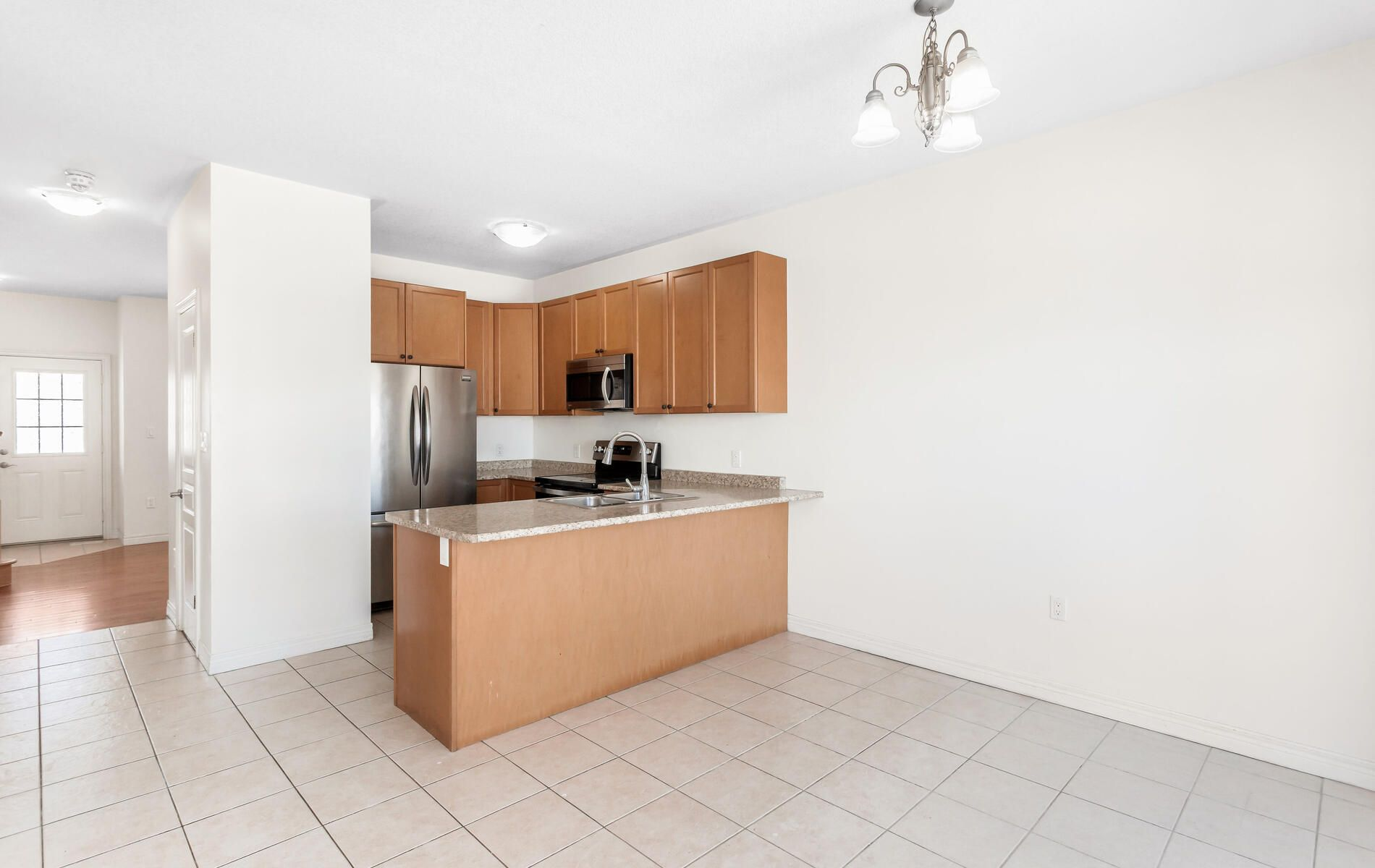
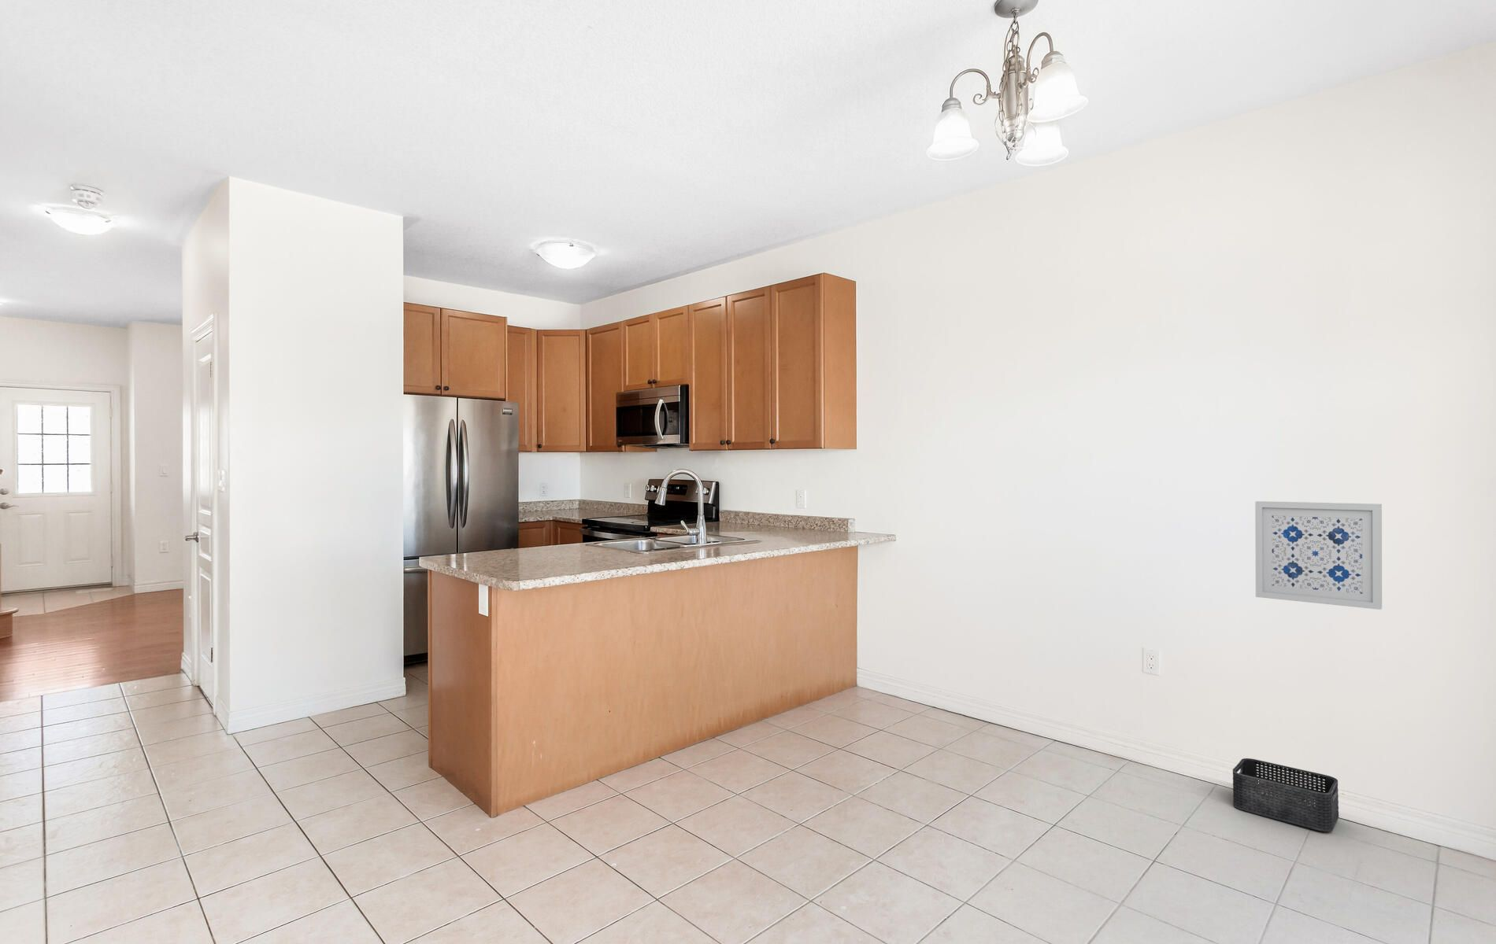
+ wall art [1254,500,1383,610]
+ storage bin [1233,758,1339,832]
